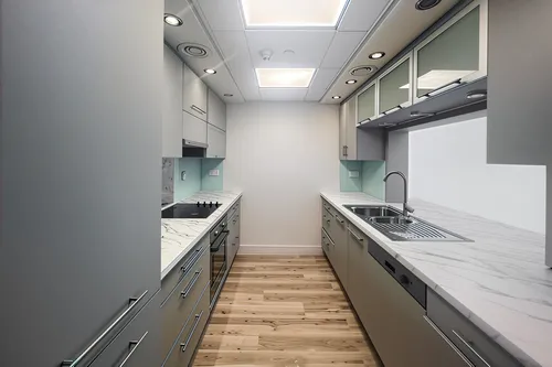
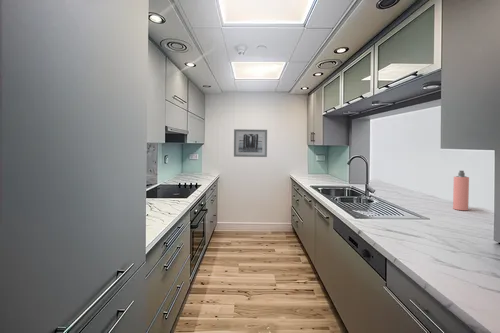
+ wall art [233,128,268,158]
+ spray bottle [452,170,470,211]
